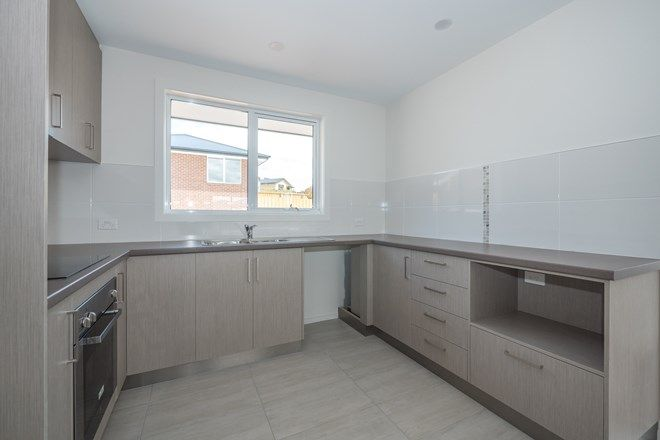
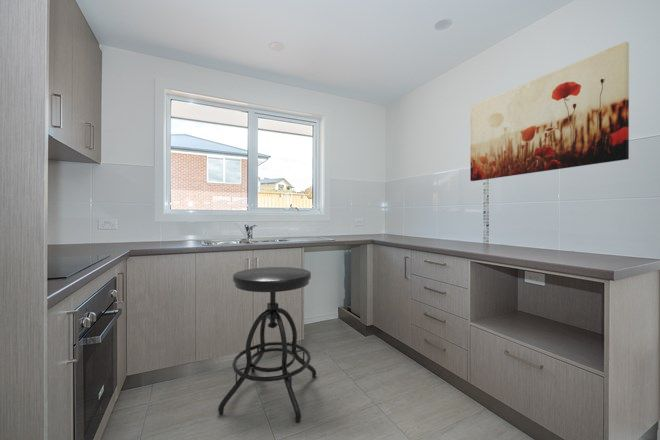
+ stool [217,266,317,424]
+ wall art [469,41,630,182]
